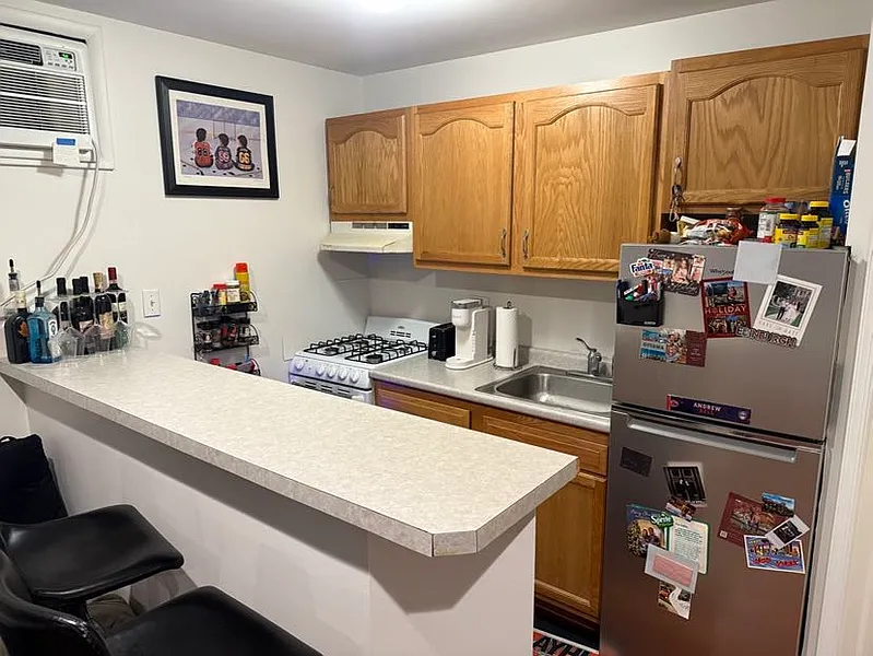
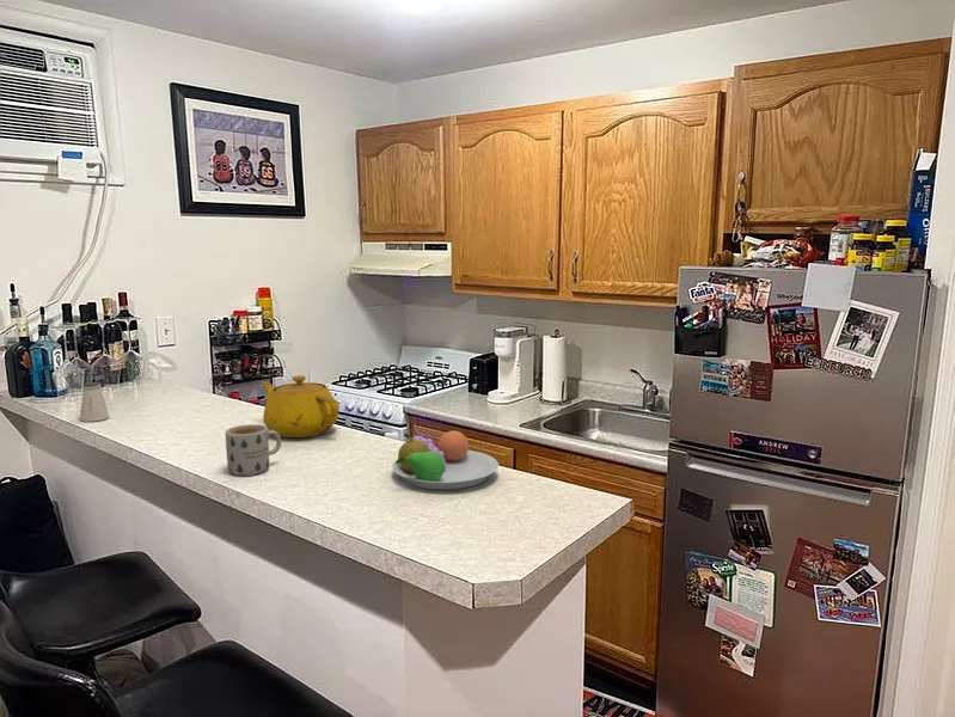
+ mug [225,423,282,477]
+ fruit bowl [391,429,500,491]
+ saltshaker [79,381,110,423]
+ teapot [261,374,339,439]
